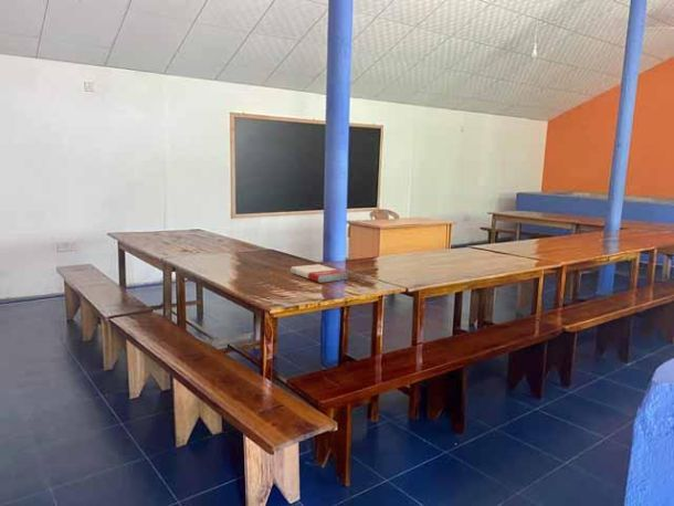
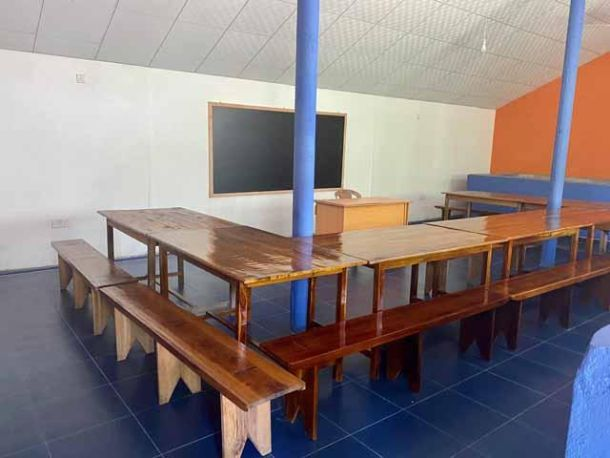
- book [289,263,349,284]
